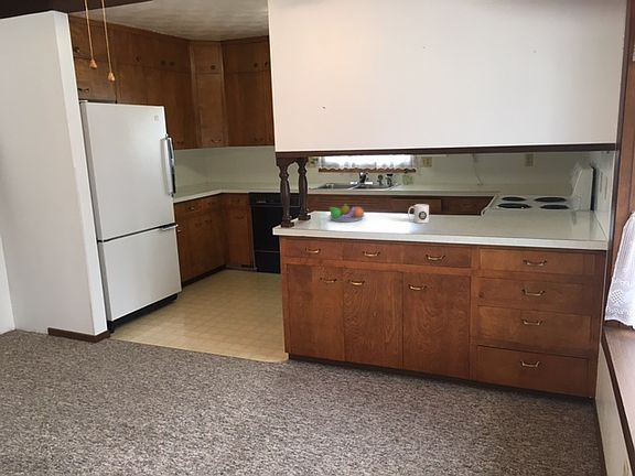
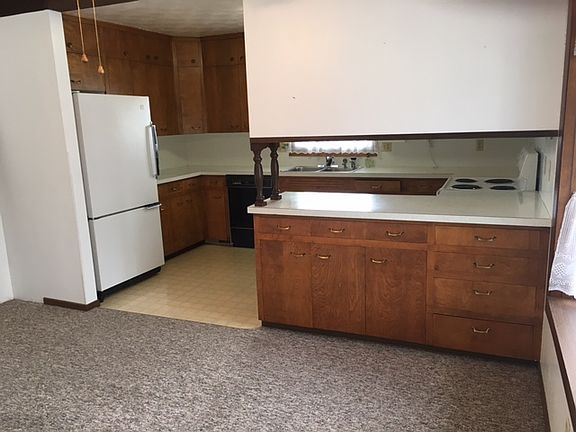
- mug [407,203,430,224]
- fruit bowl [327,203,366,223]
